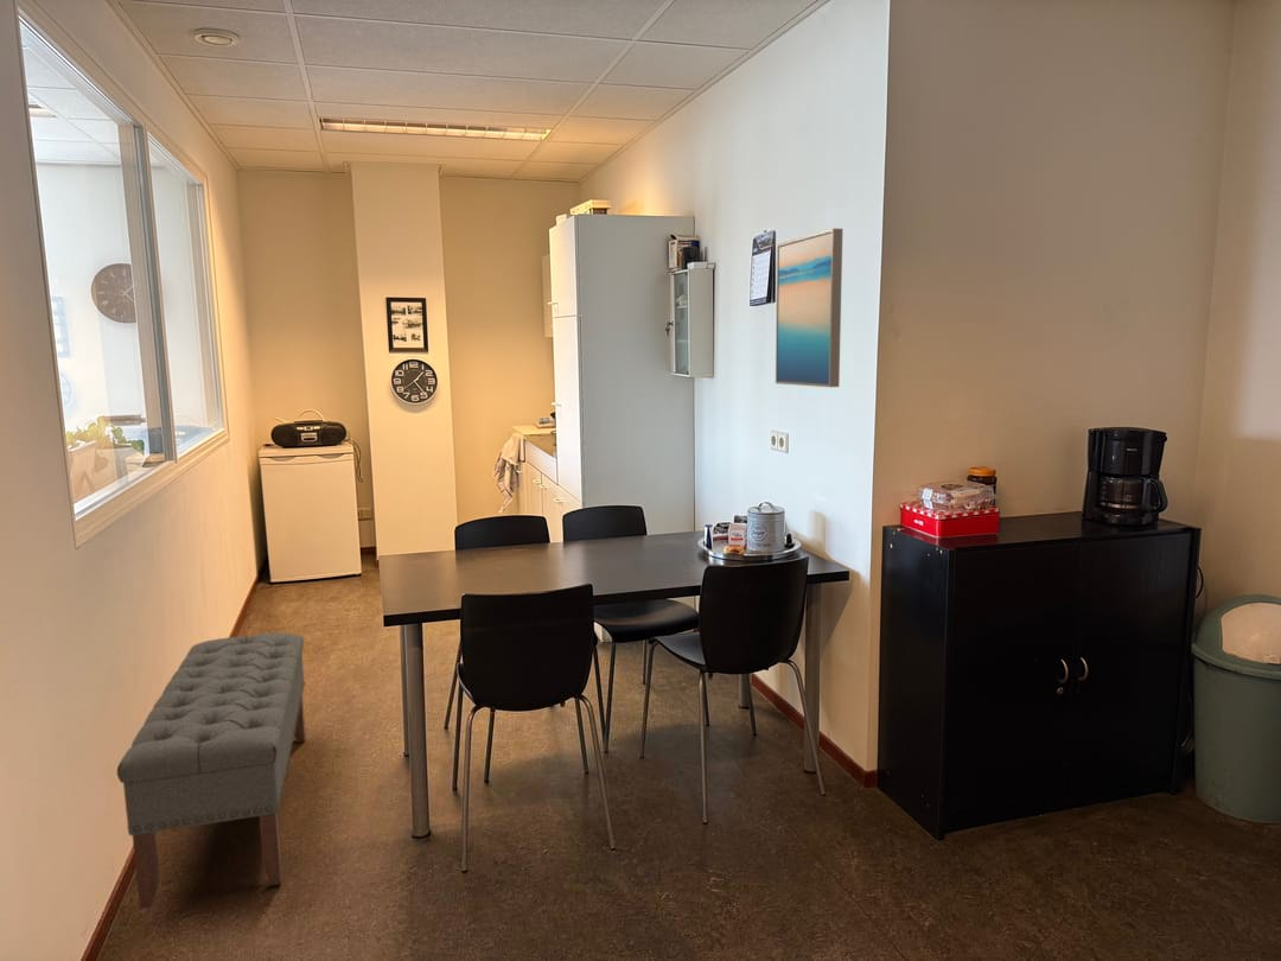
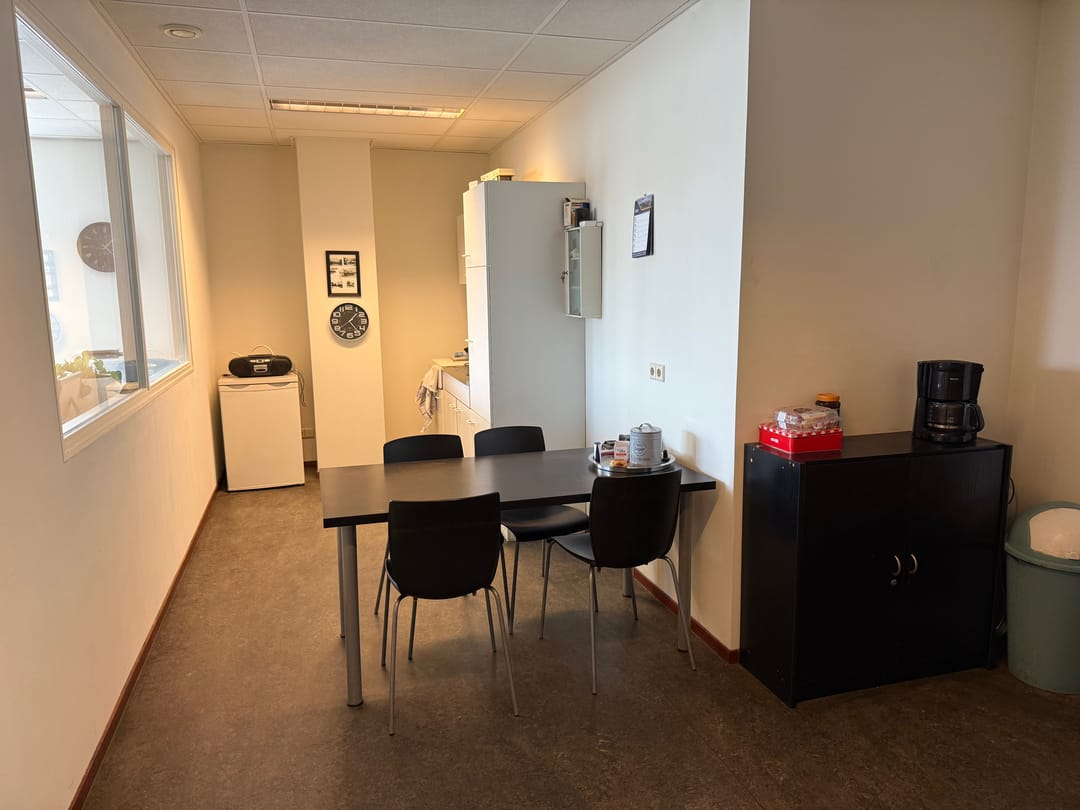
- wall art [775,227,845,388]
- bench [116,632,307,910]
